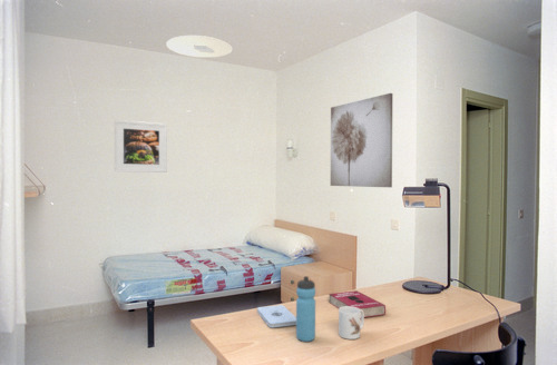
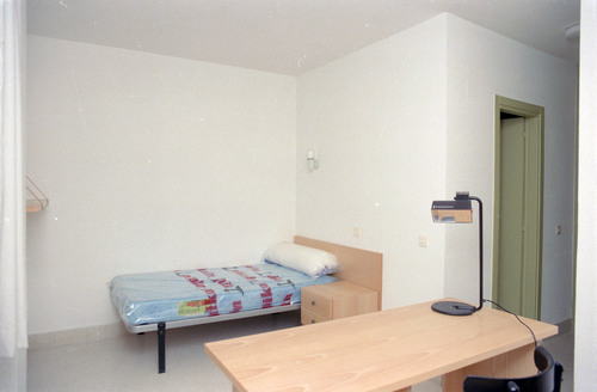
- water bottle [295,275,316,343]
- ceiling light [165,34,234,59]
- wall art [330,92,393,188]
- notepad [256,304,296,328]
- book [328,289,387,319]
- mug [338,307,365,341]
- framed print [114,119,168,174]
